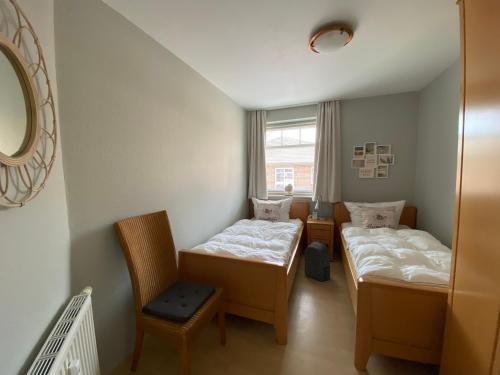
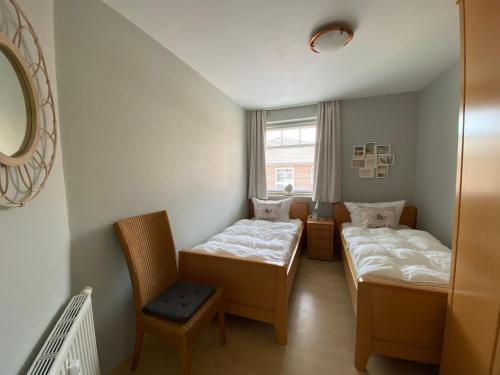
- backpack [304,240,331,282]
